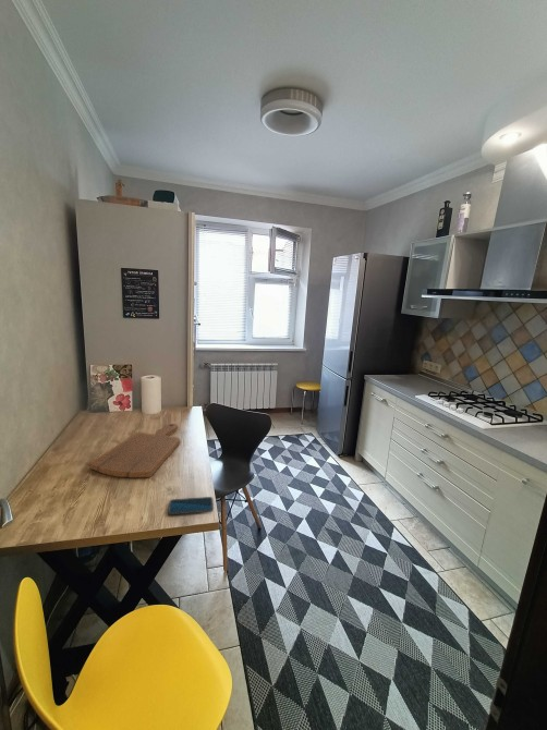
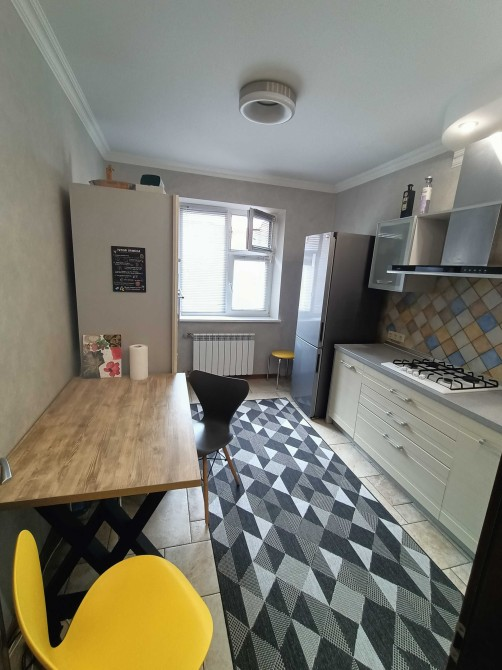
- cutting board [88,423,181,478]
- smartphone [167,496,215,516]
